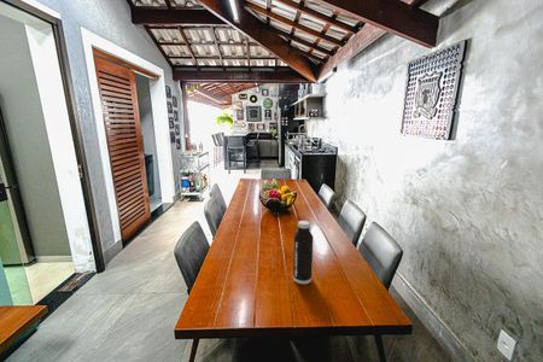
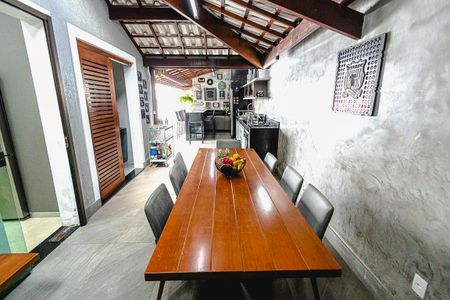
- water bottle [292,220,314,285]
